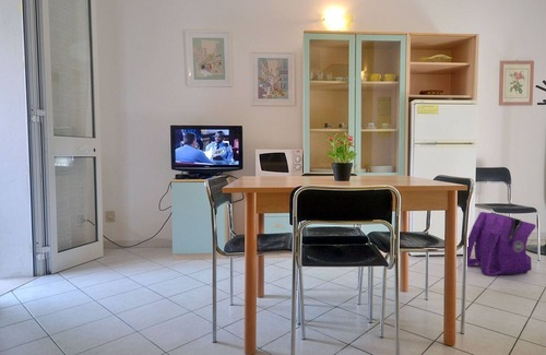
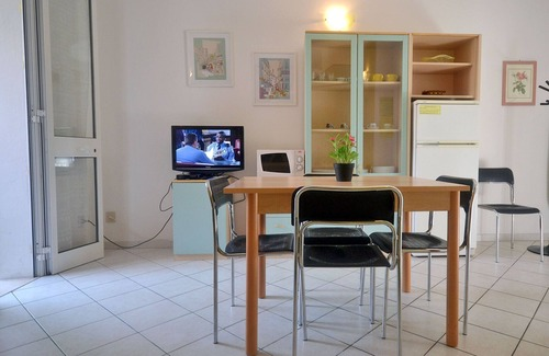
- backpack [466,211,537,276]
